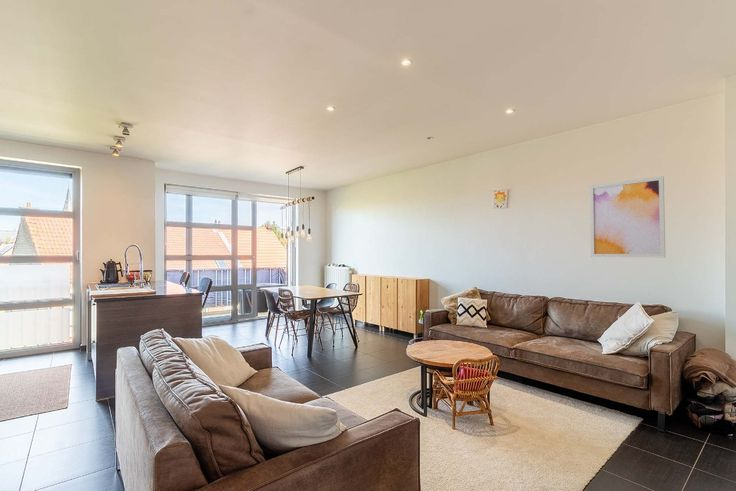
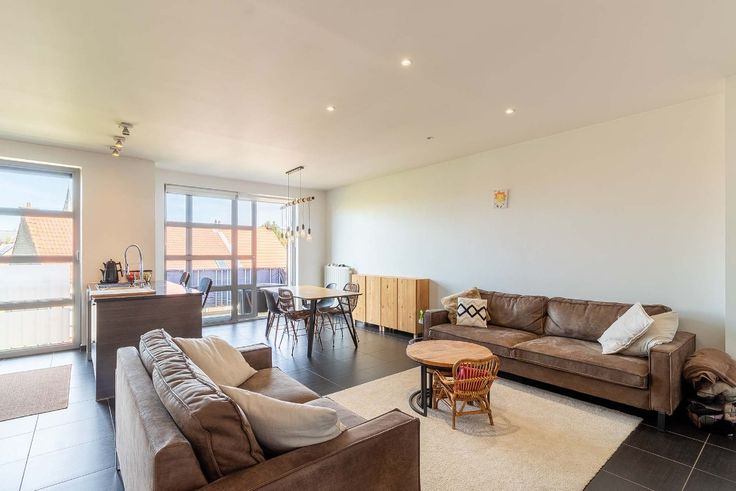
- wall art [589,175,666,259]
